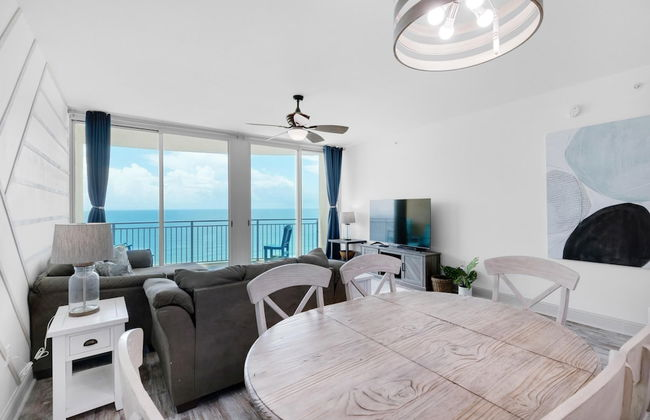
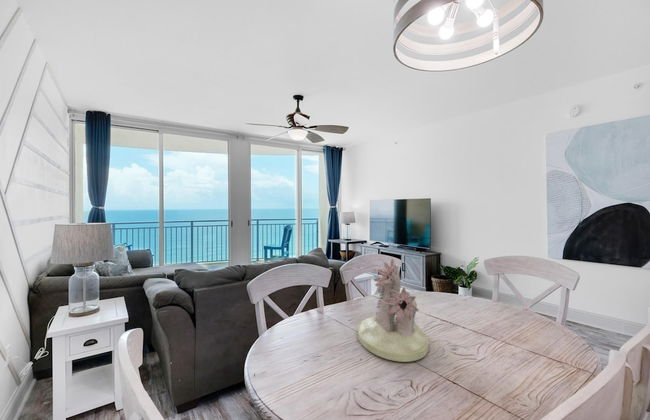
+ flower arrangement [357,258,430,363]
